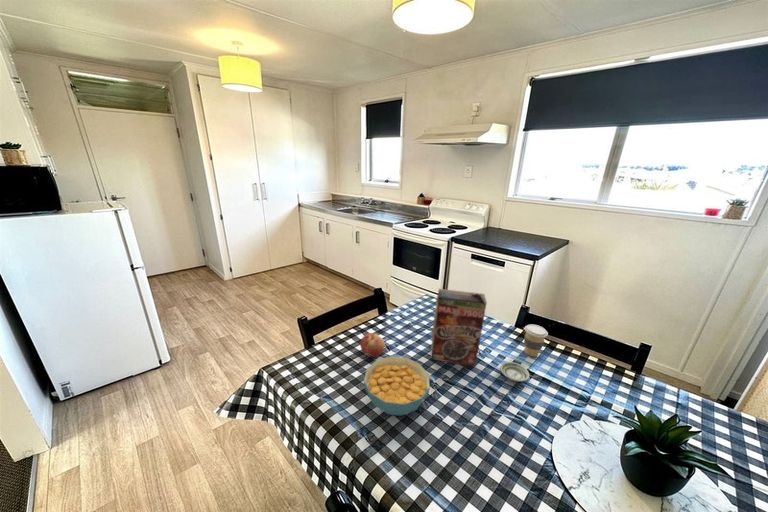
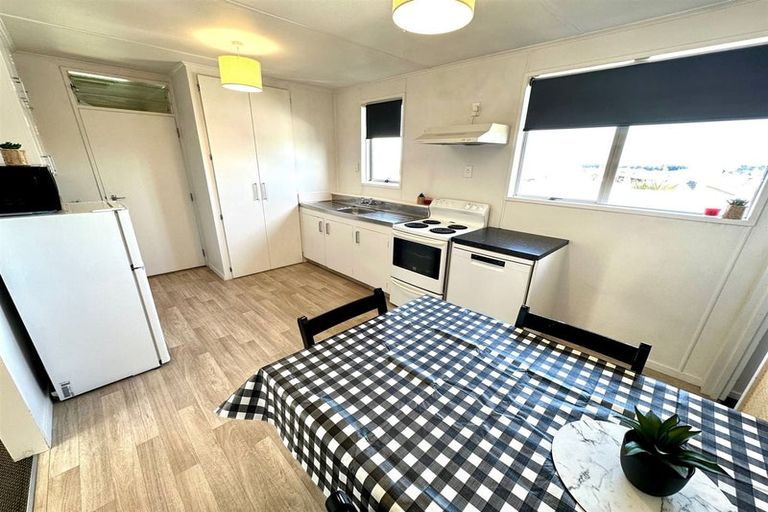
- coffee cup [523,323,549,357]
- fruit [359,332,386,358]
- cereal box [430,288,488,368]
- saucer [499,361,530,383]
- cereal bowl [363,355,431,417]
